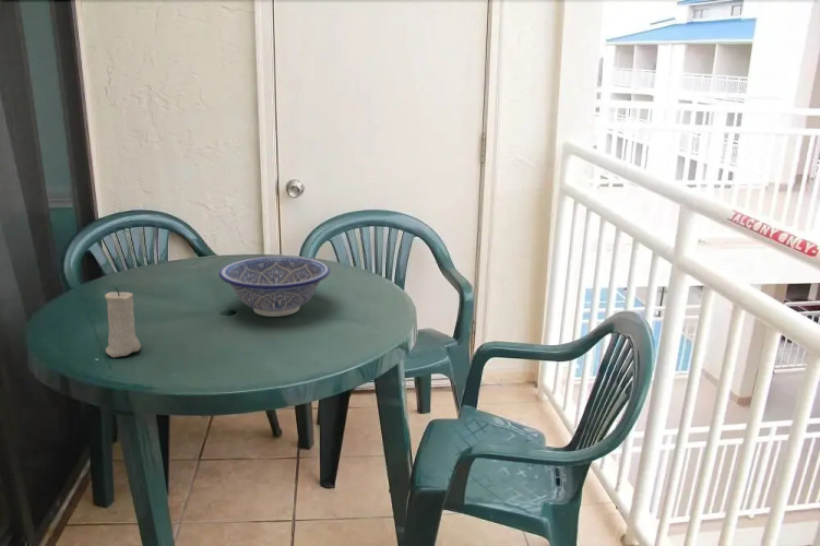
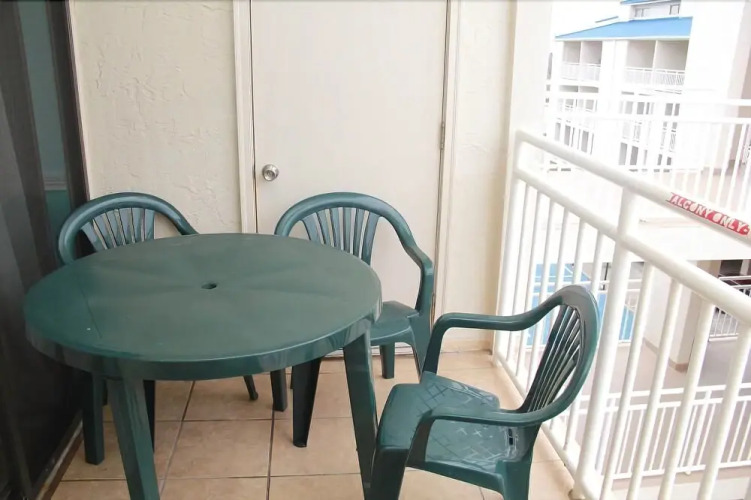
- candle [104,287,142,358]
- decorative bowl [218,256,331,318]
